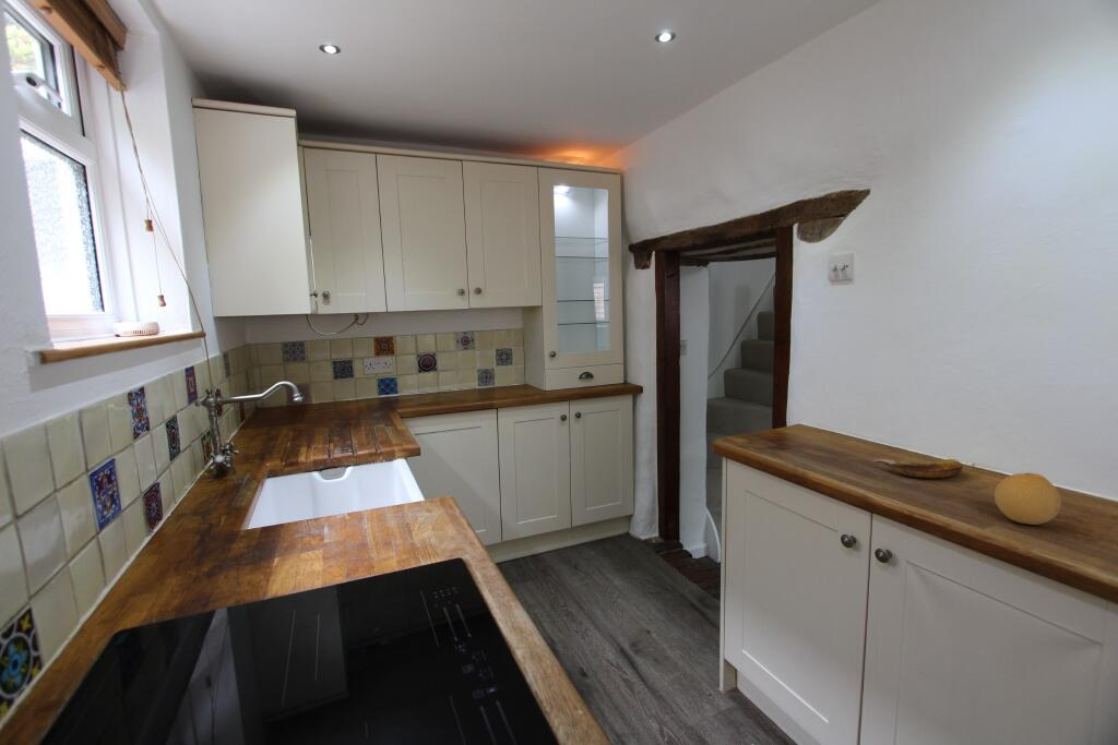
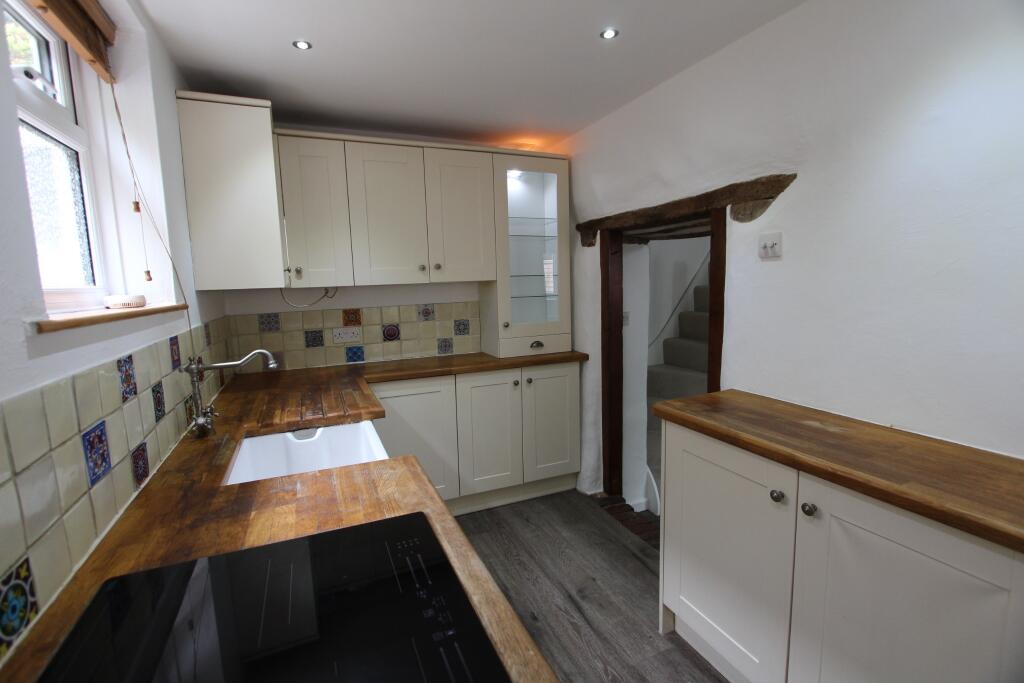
- banana [875,458,964,480]
- fruit [994,471,1062,526]
